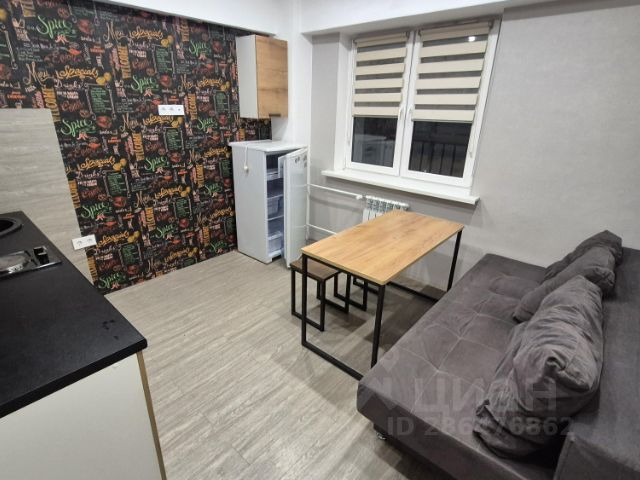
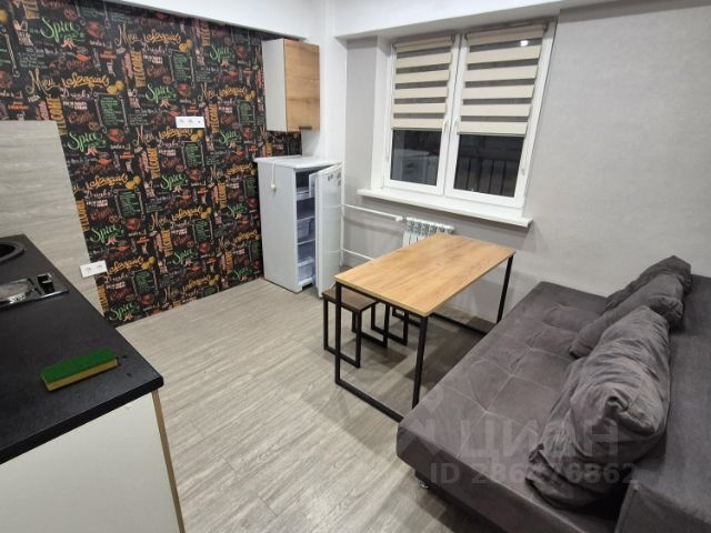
+ dish sponge [39,346,118,391]
